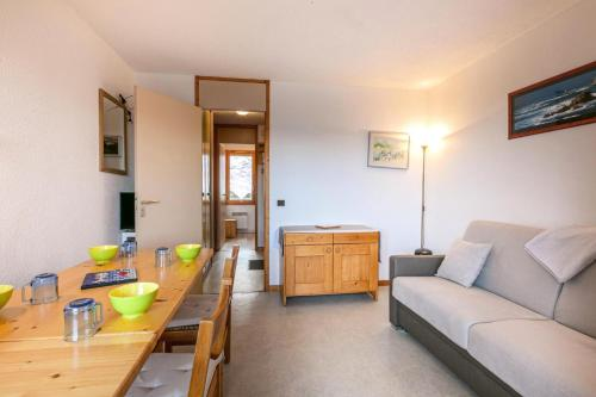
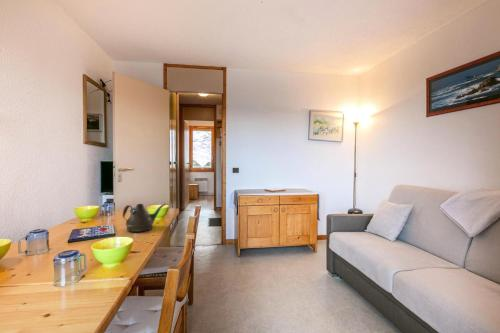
+ teapot [122,203,167,233]
